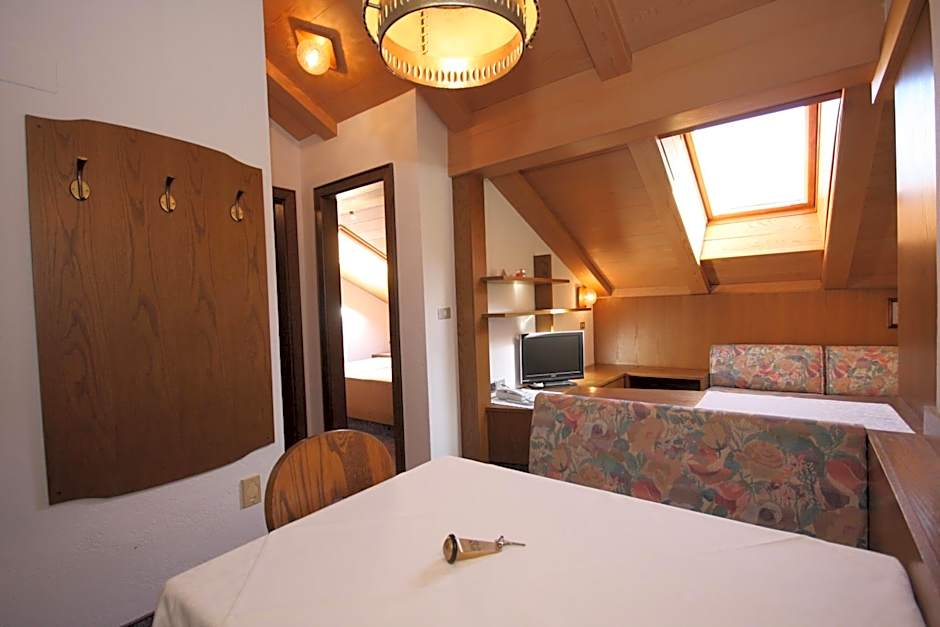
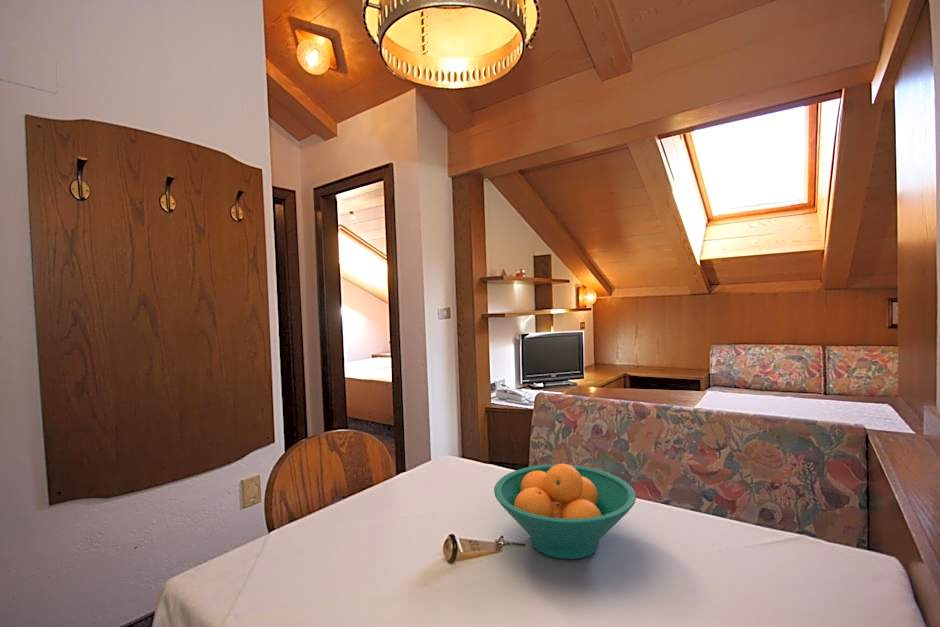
+ fruit bowl [493,463,637,560]
